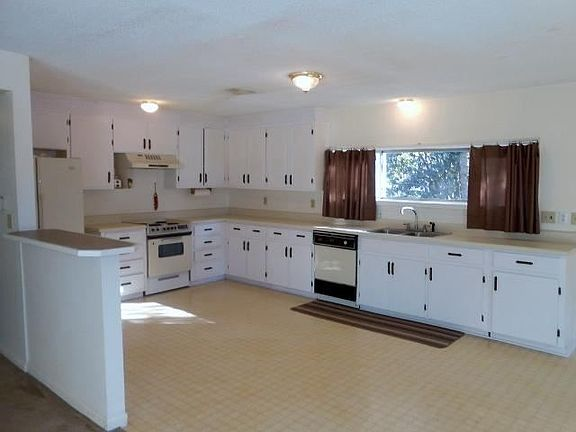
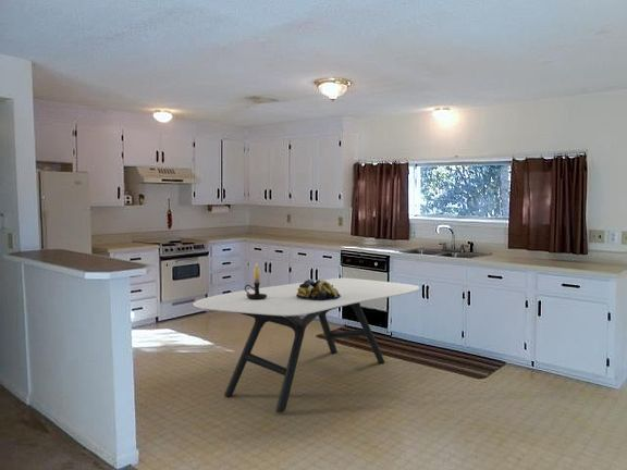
+ dining table [193,277,420,413]
+ candle holder [244,261,267,300]
+ fruit bowl [296,279,341,301]
